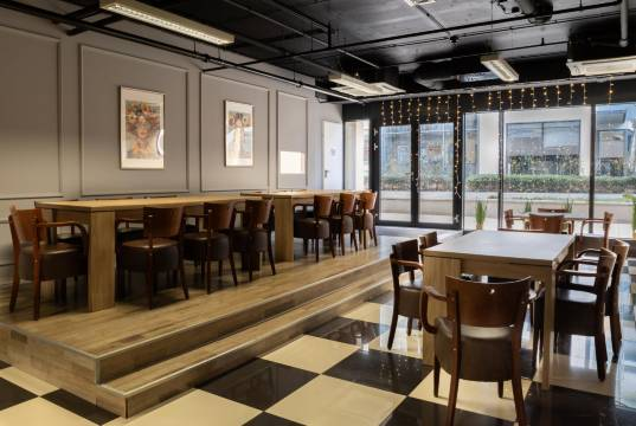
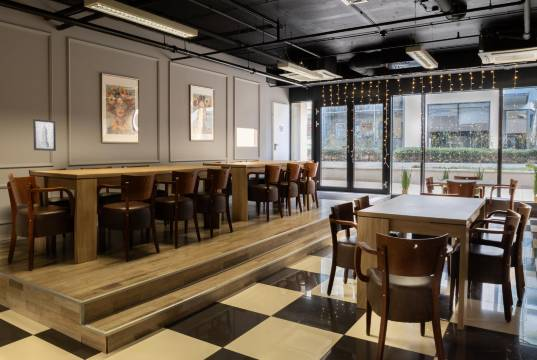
+ wall art [32,118,57,152]
